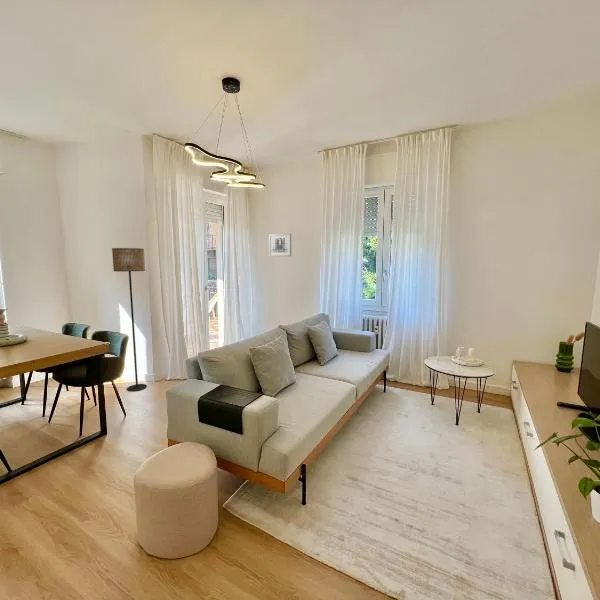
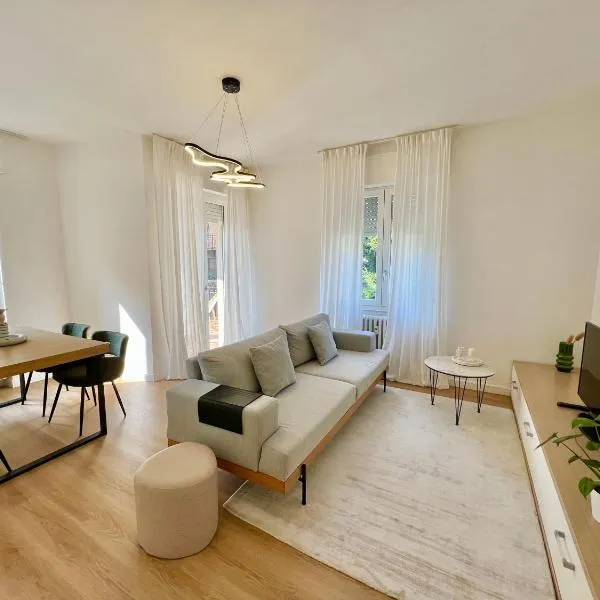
- wall art [268,233,292,257]
- floor lamp [111,247,148,392]
